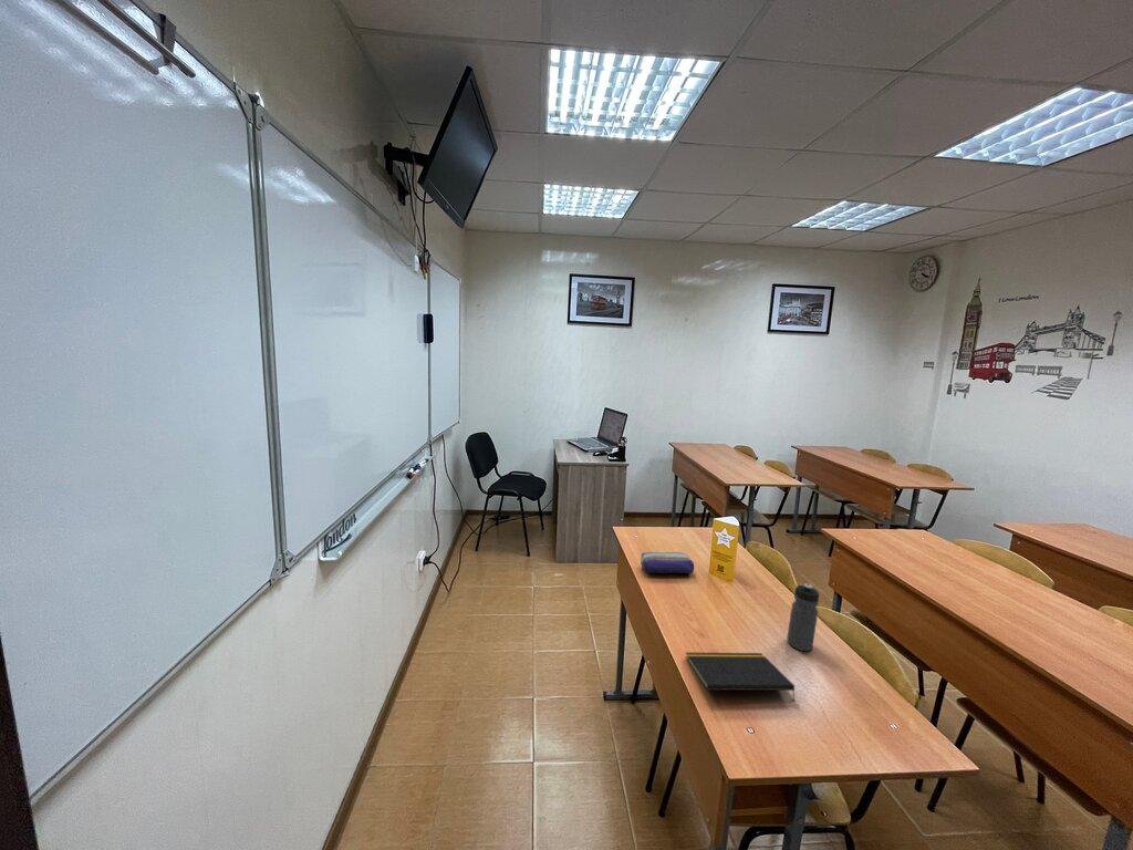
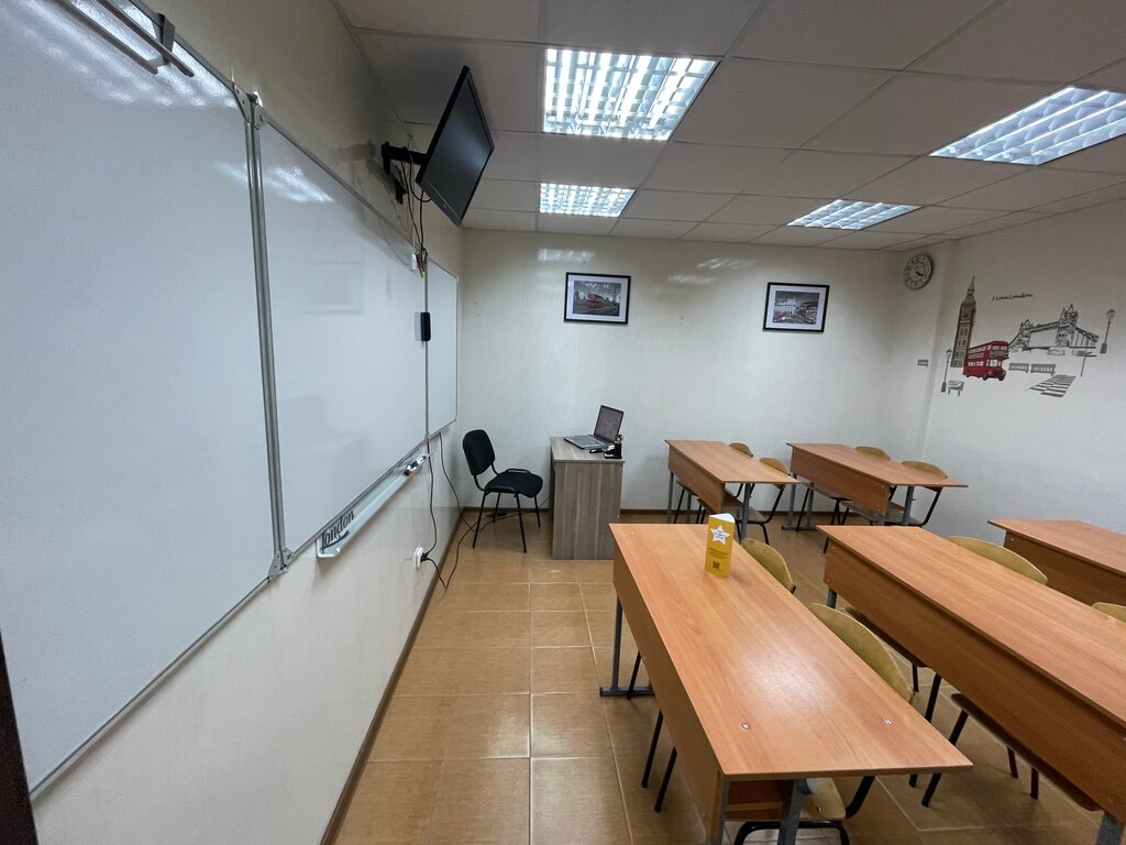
- notepad [684,652,796,701]
- water bottle [786,582,820,652]
- pencil case [640,551,695,574]
